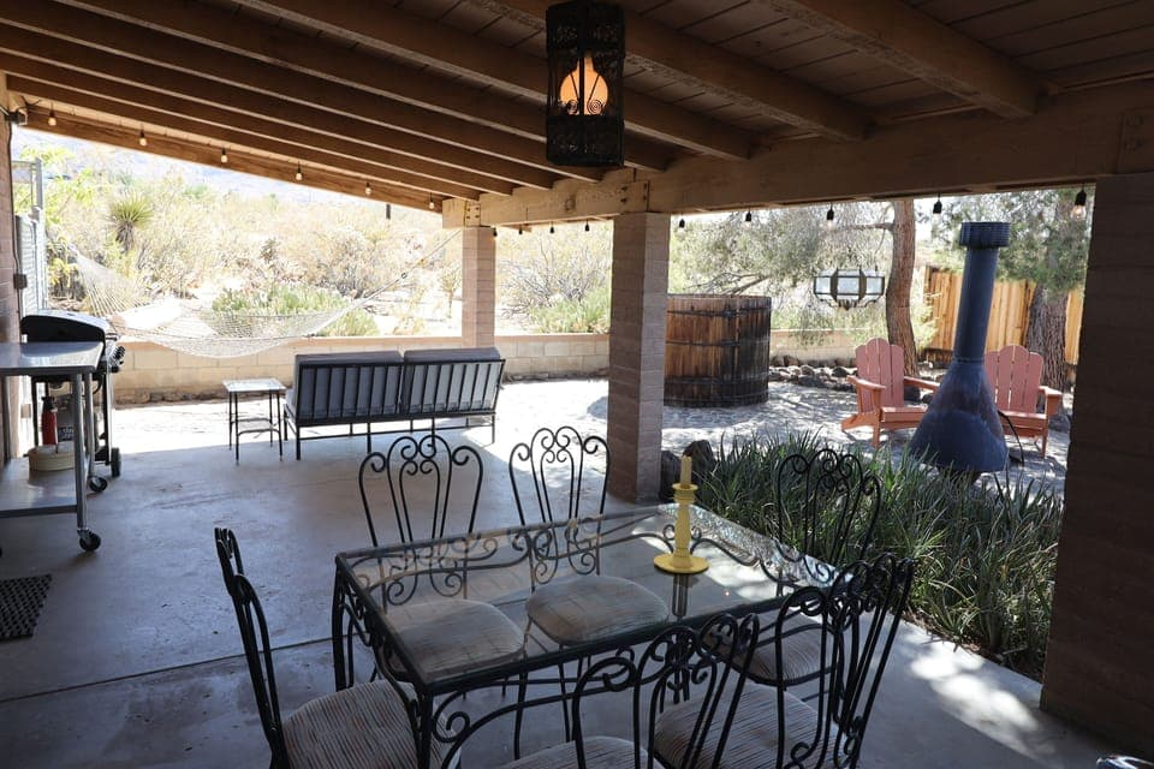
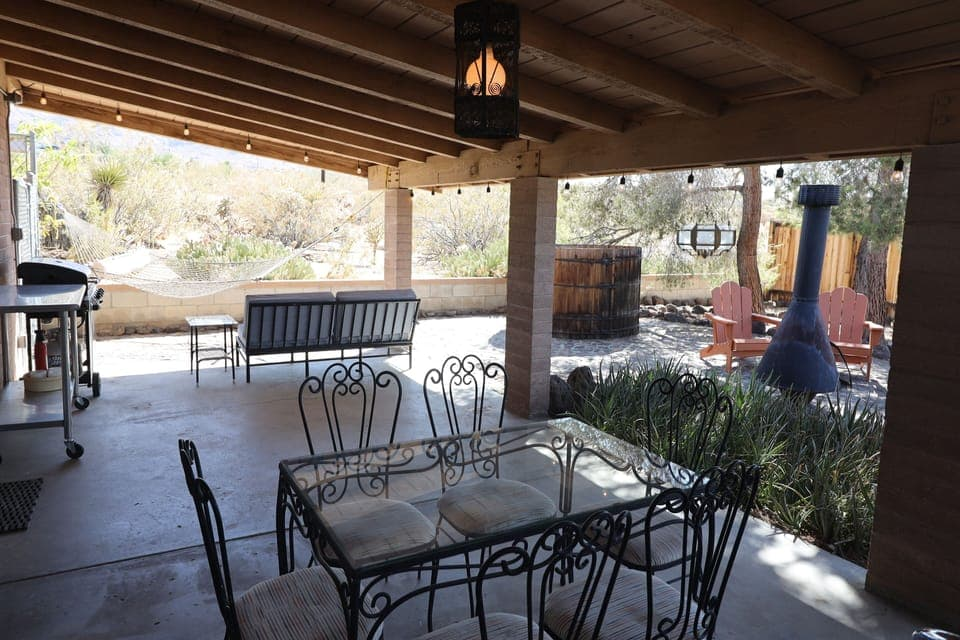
- candle holder [653,453,709,574]
